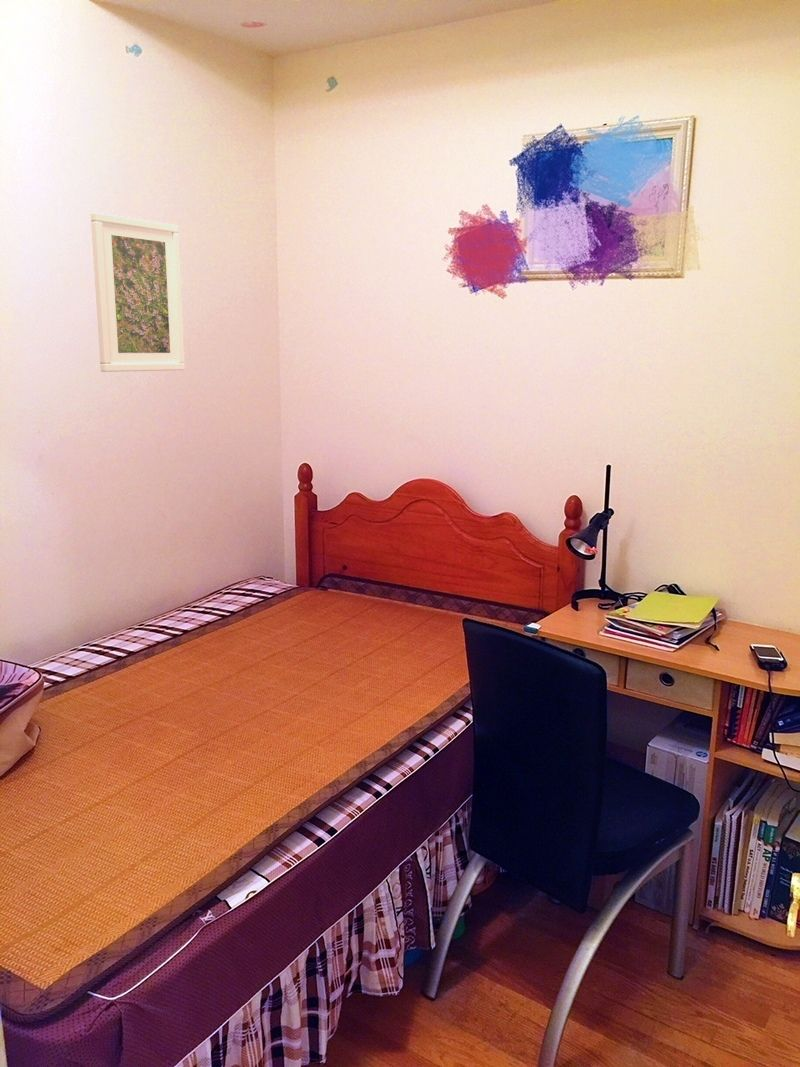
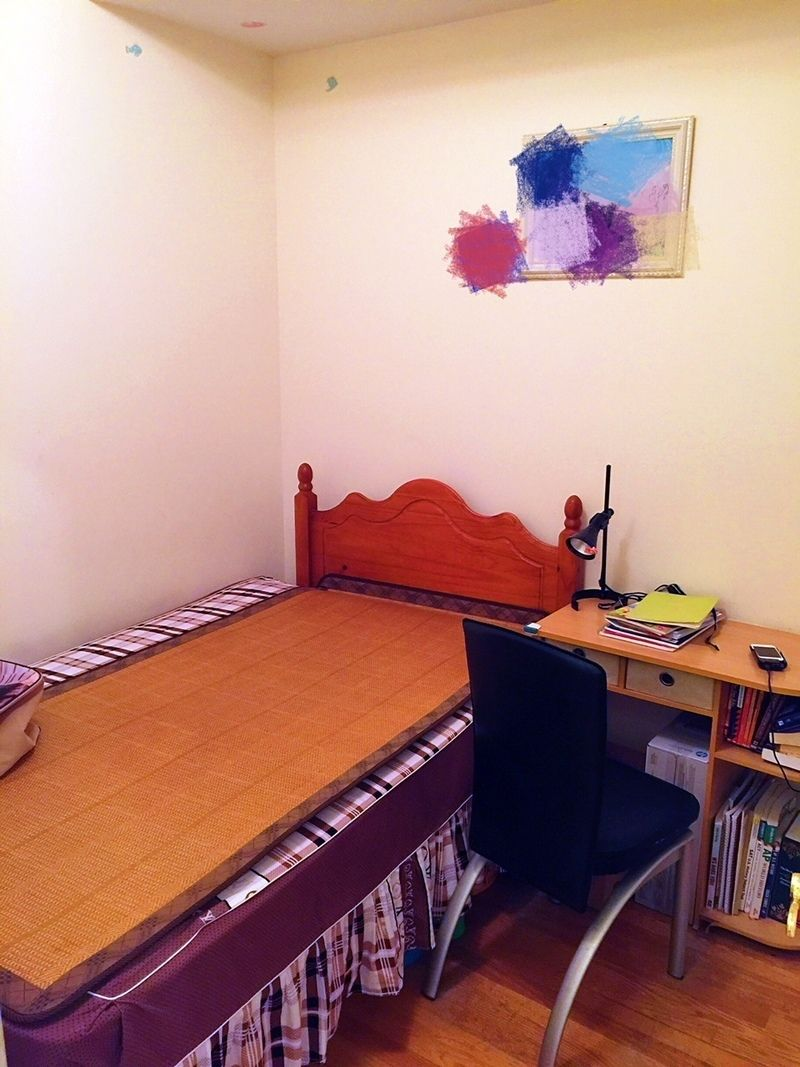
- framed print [90,212,186,373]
